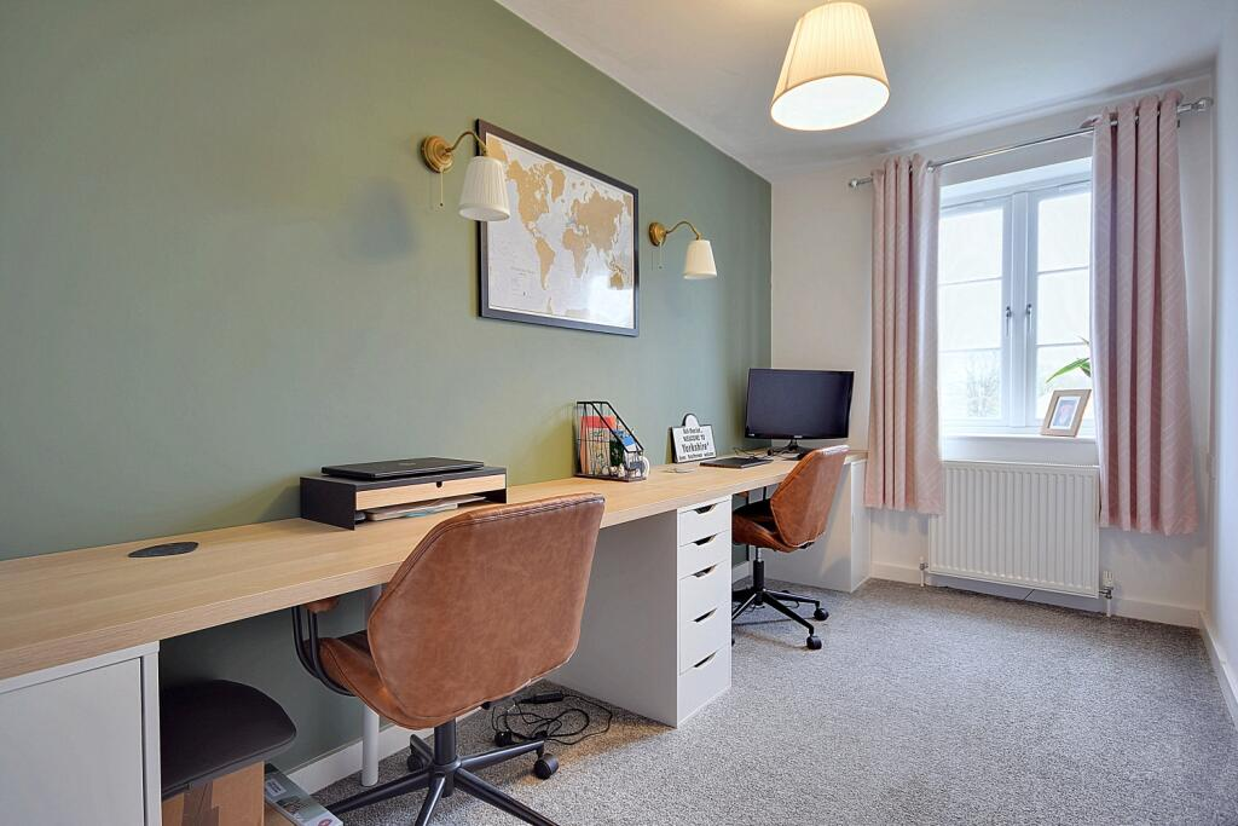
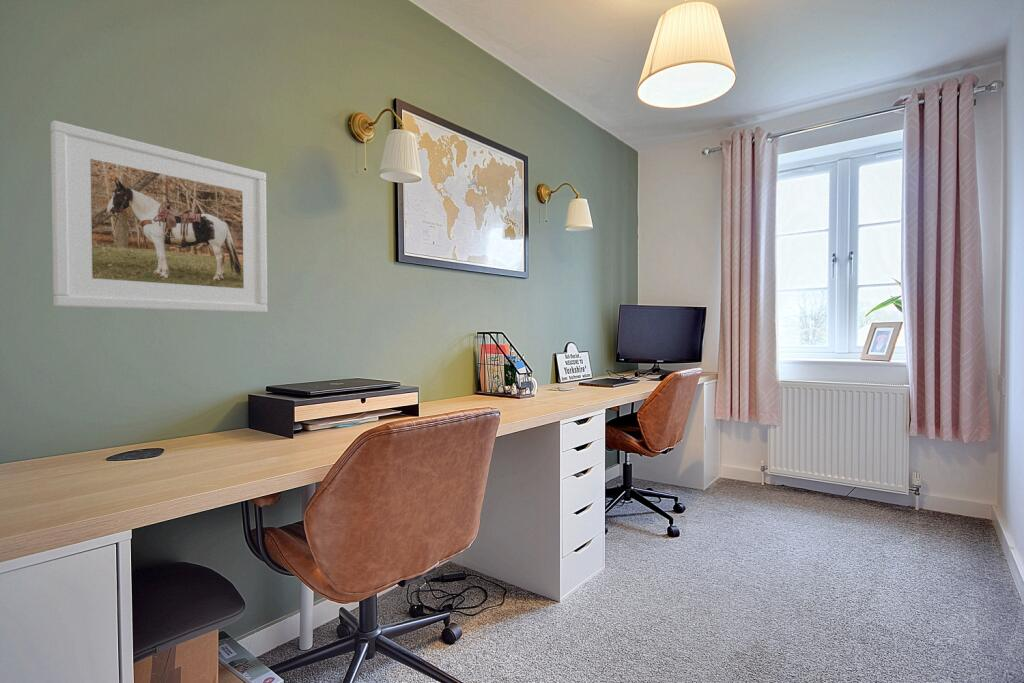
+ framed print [50,119,268,314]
